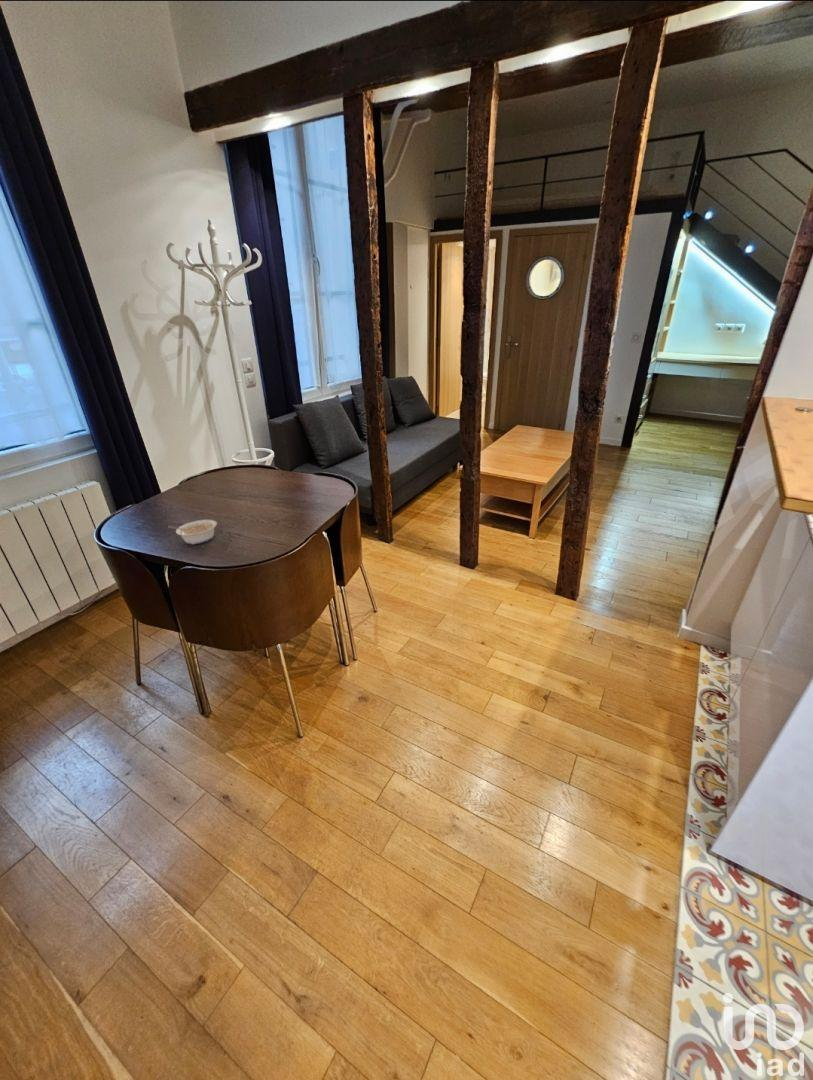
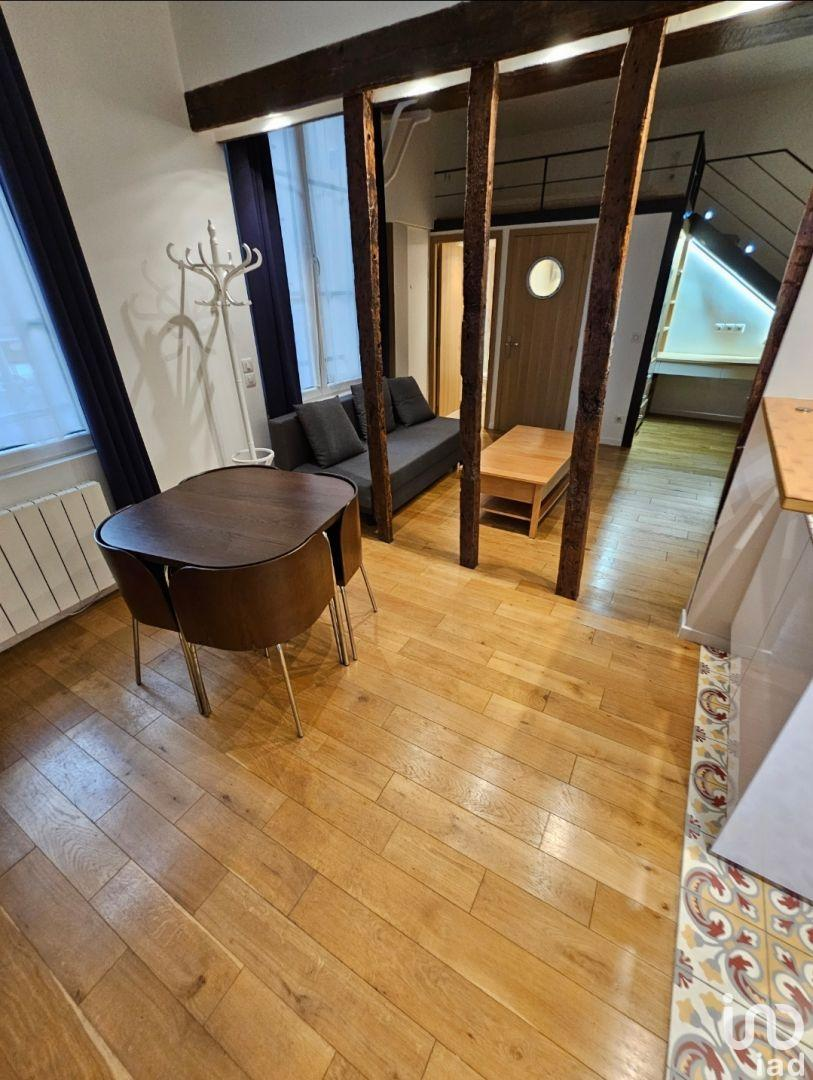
- legume [167,519,218,545]
